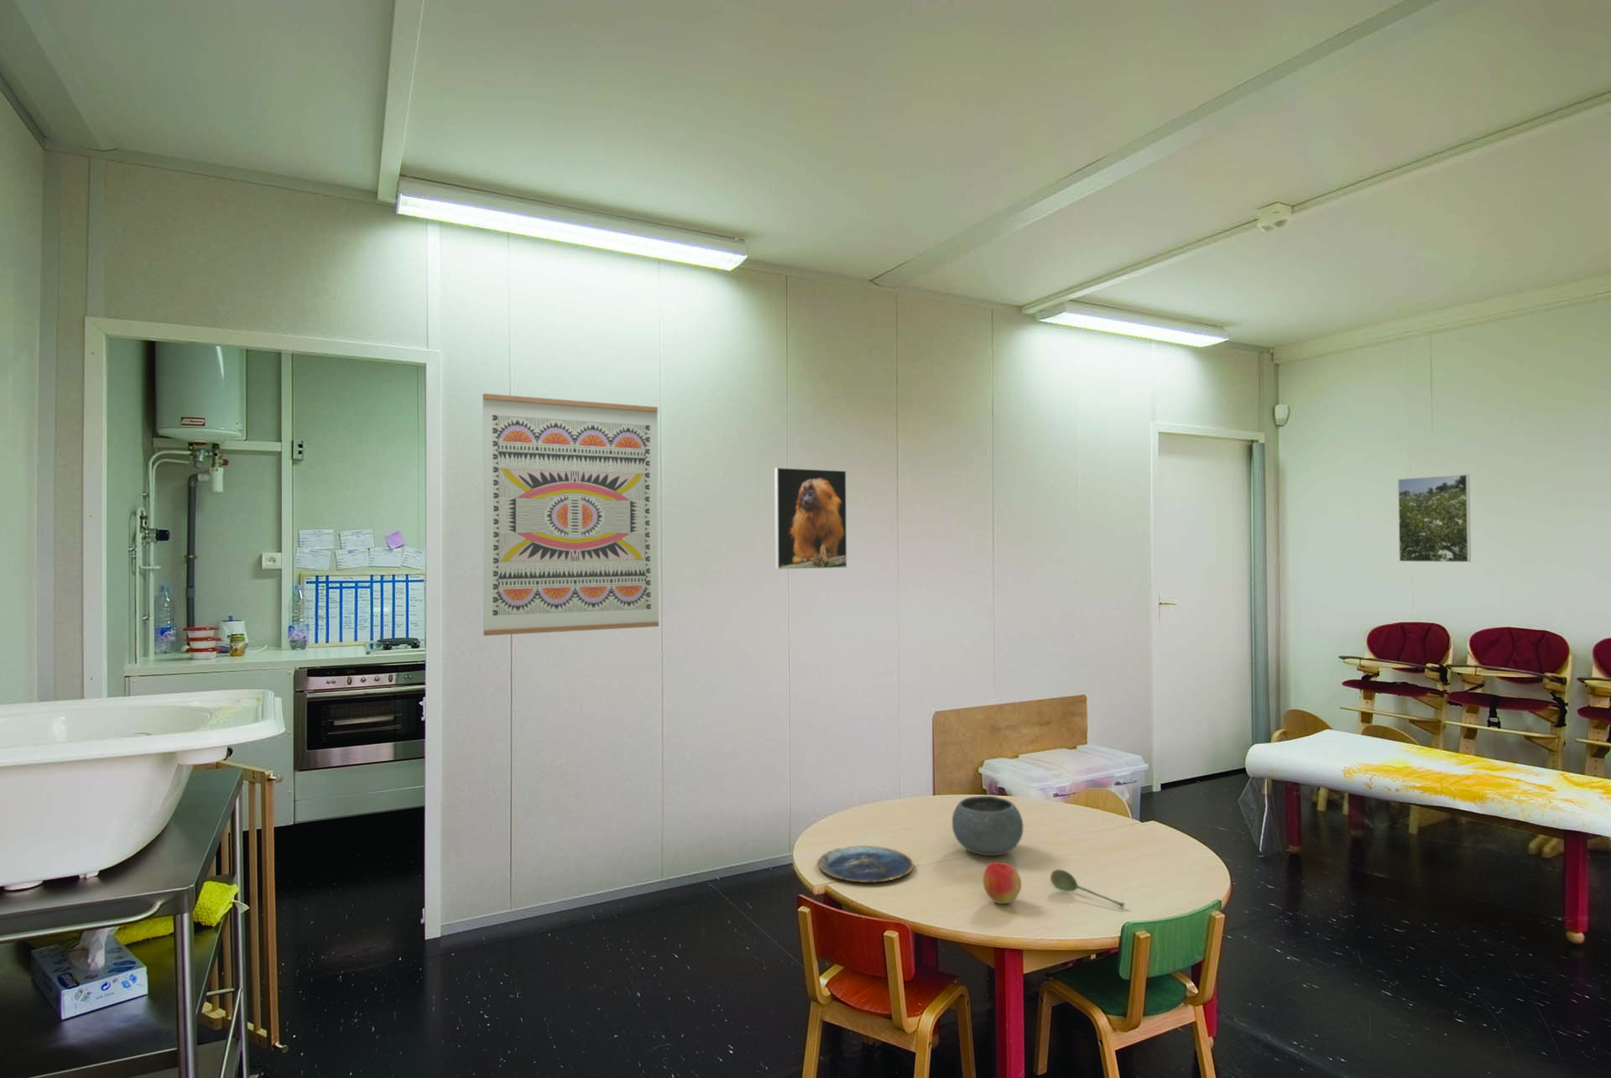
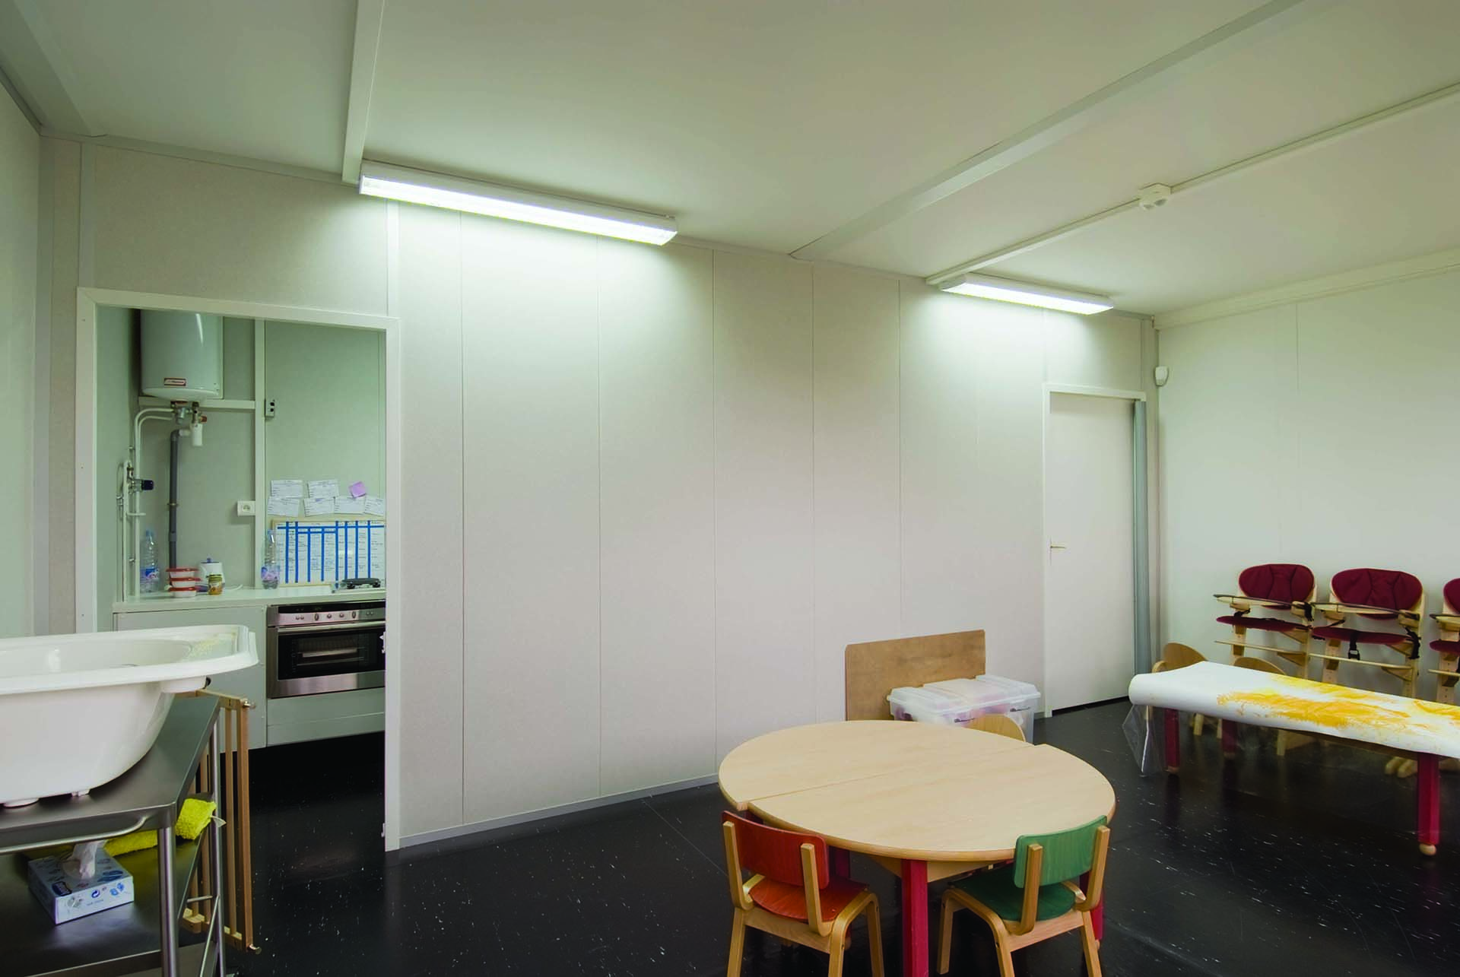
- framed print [774,467,848,570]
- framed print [1397,473,1471,563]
- soupspoon [1049,869,1125,910]
- plate [817,845,914,883]
- apple [983,861,1021,905]
- bowl [952,795,1025,857]
- wall art [481,392,659,636]
